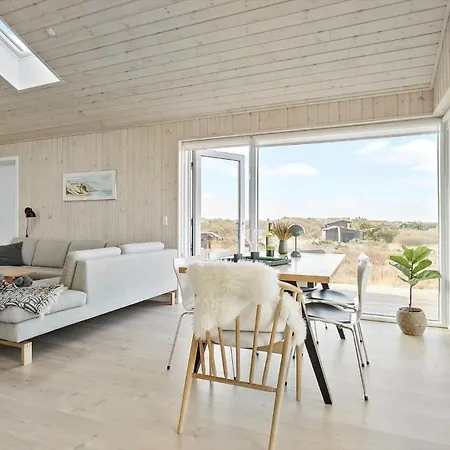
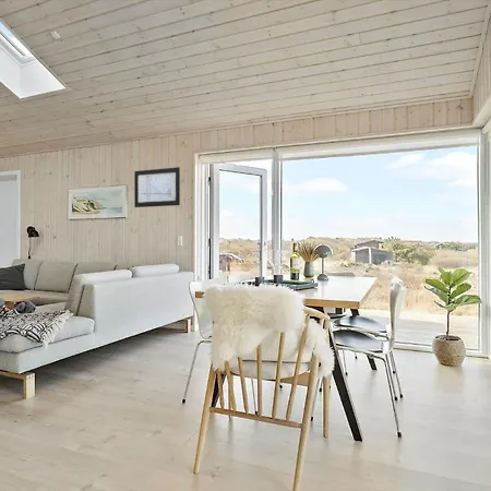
+ wall art [133,166,181,208]
